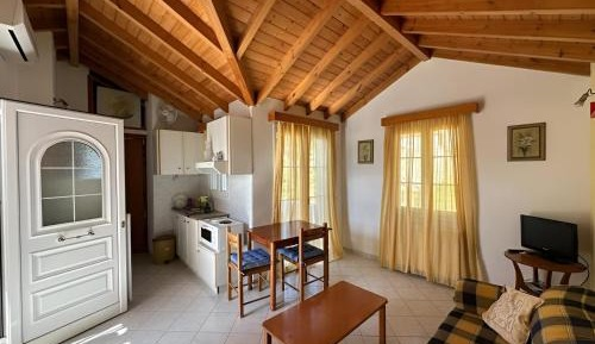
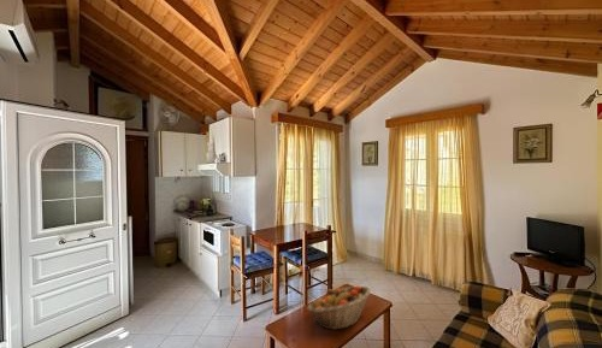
+ fruit basket [306,284,372,330]
